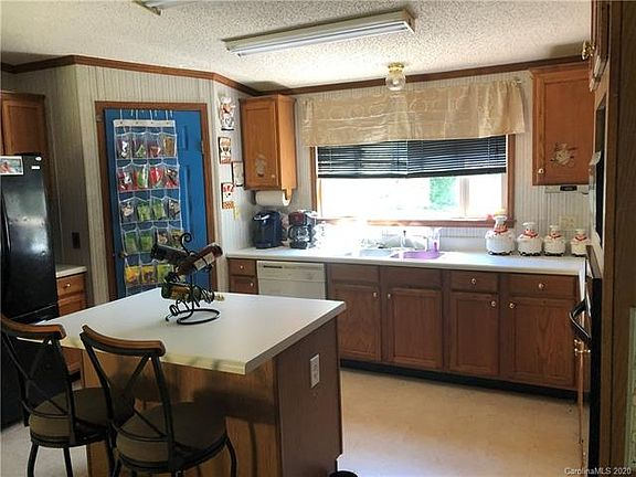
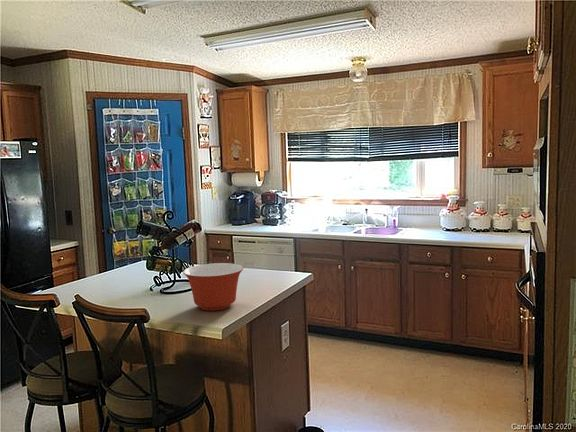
+ mixing bowl [182,262,244,312]
